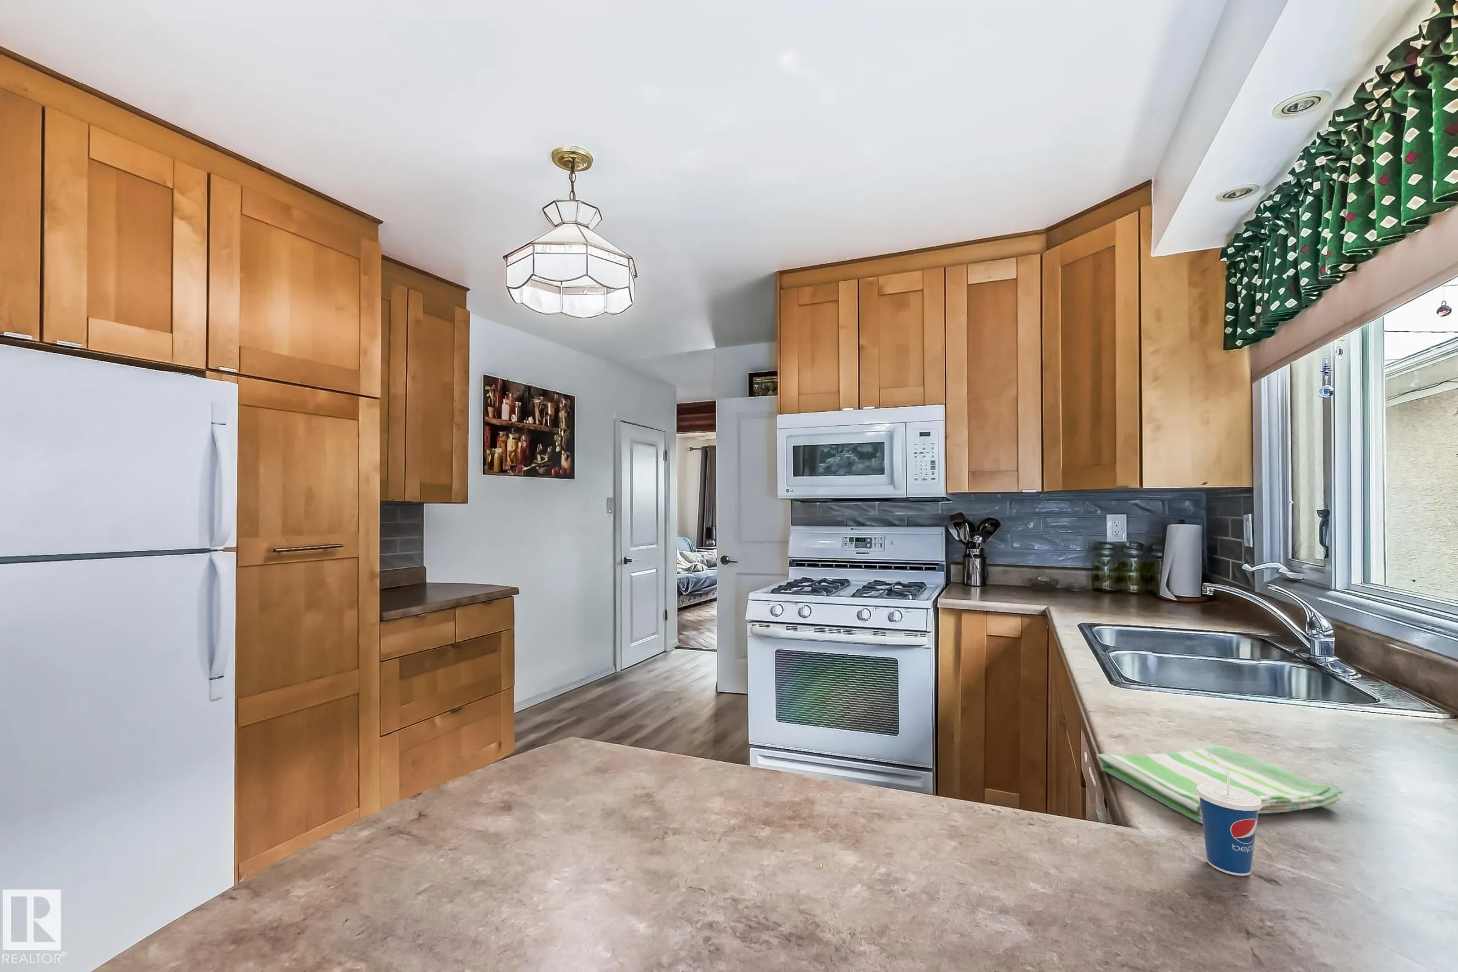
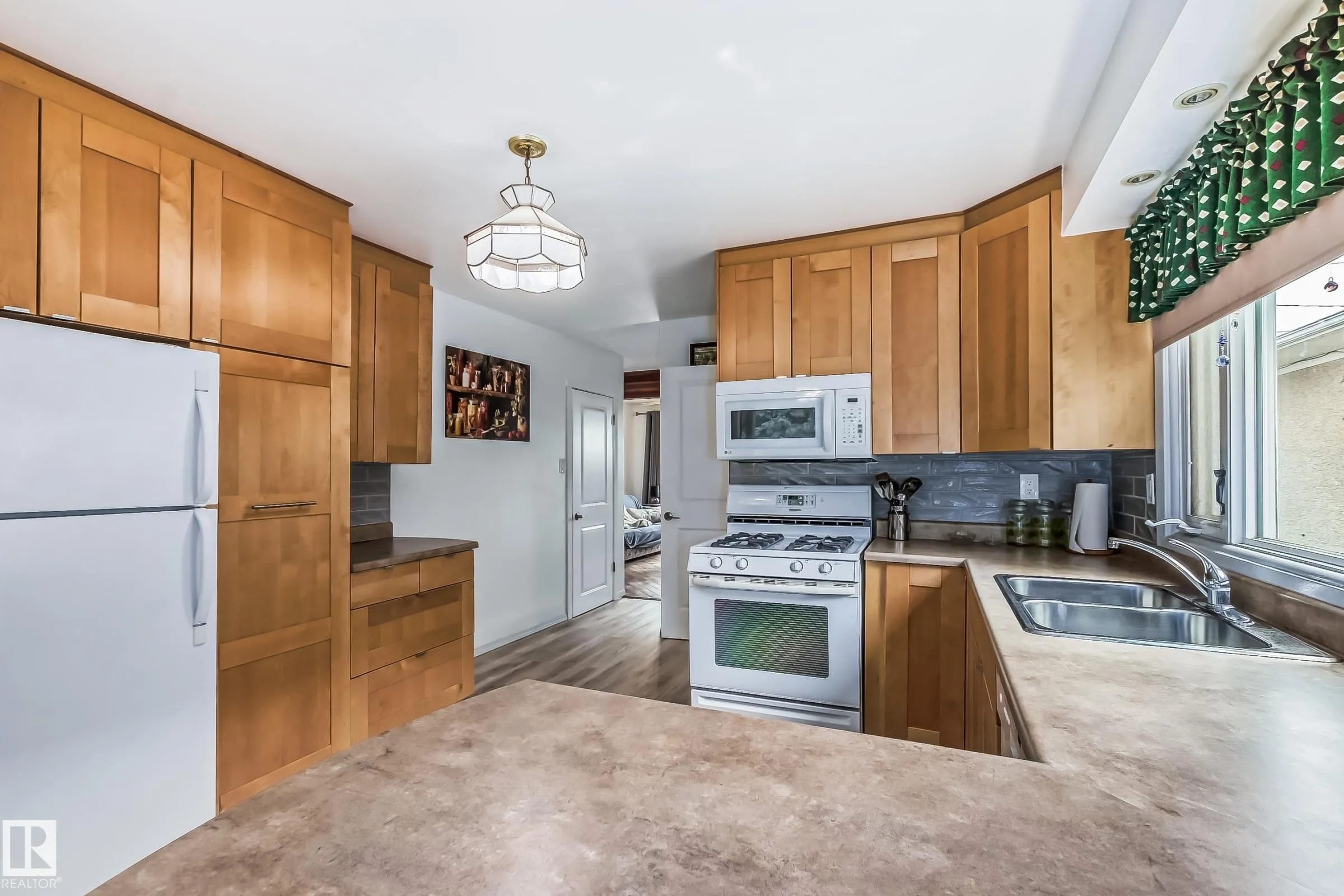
- dish towel [1096,746,1343,824]
- cup [1195,753,1262,877]
